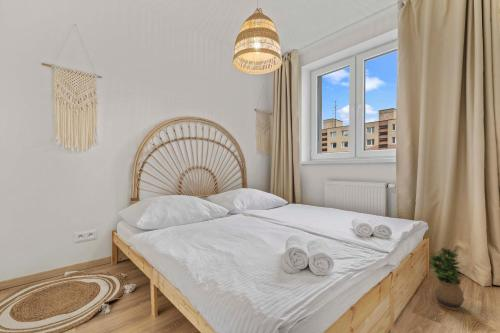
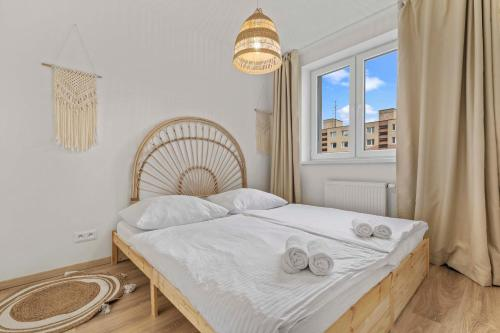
- potted plant [427,247,466,311]
